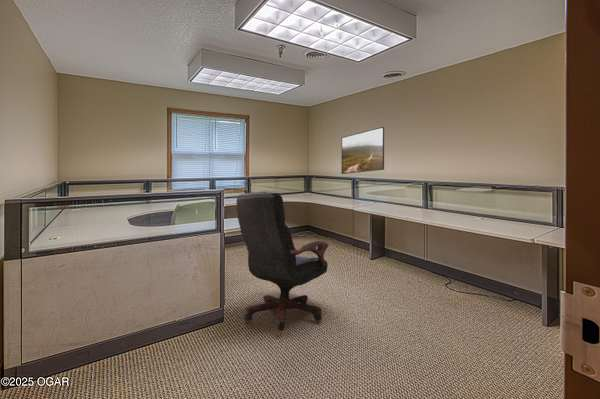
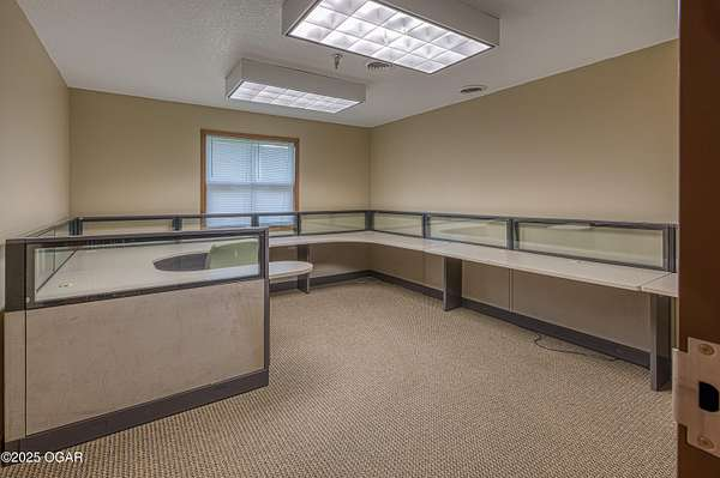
- office chair [236,191,330,332]
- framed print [341,126,385,175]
